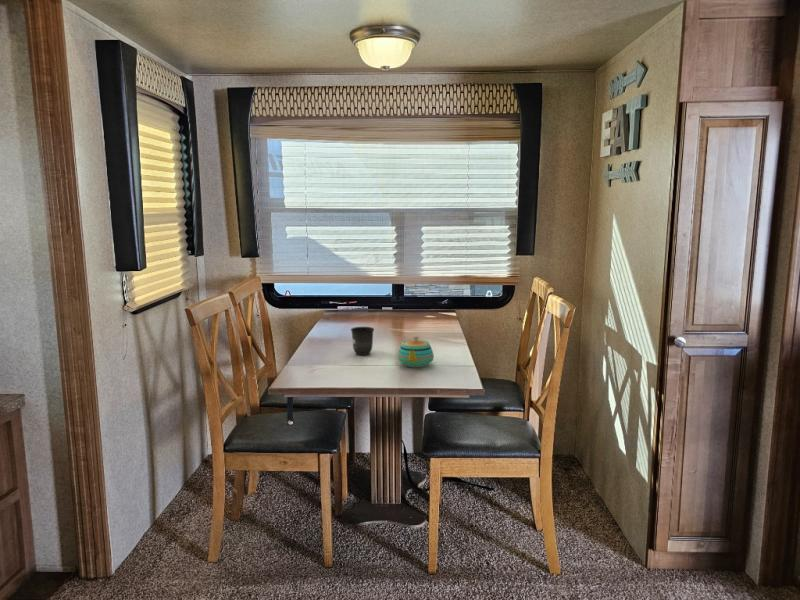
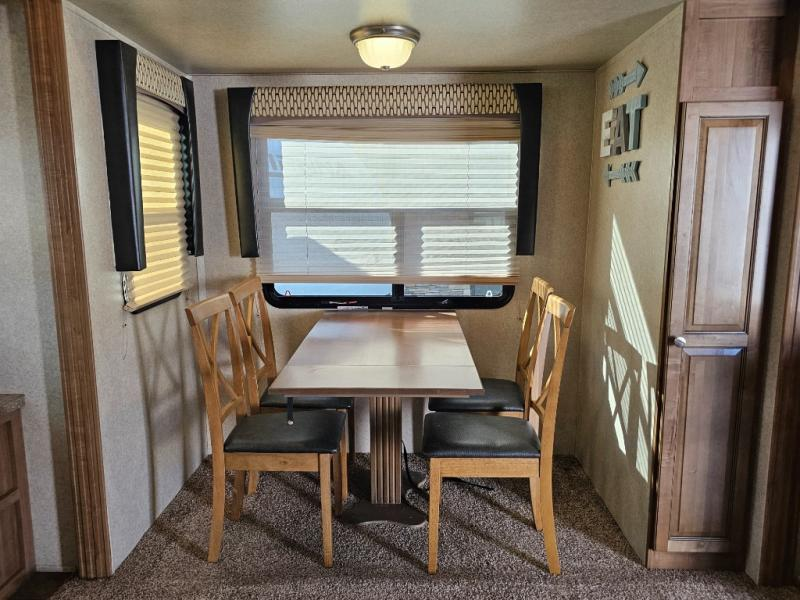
- teapot [397,336,435,368]
- mug [350,326,375,356]
